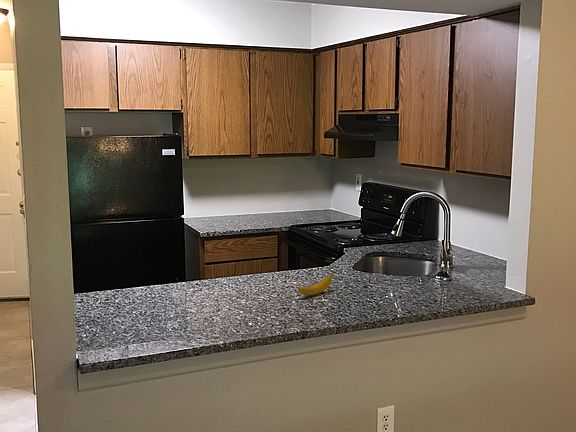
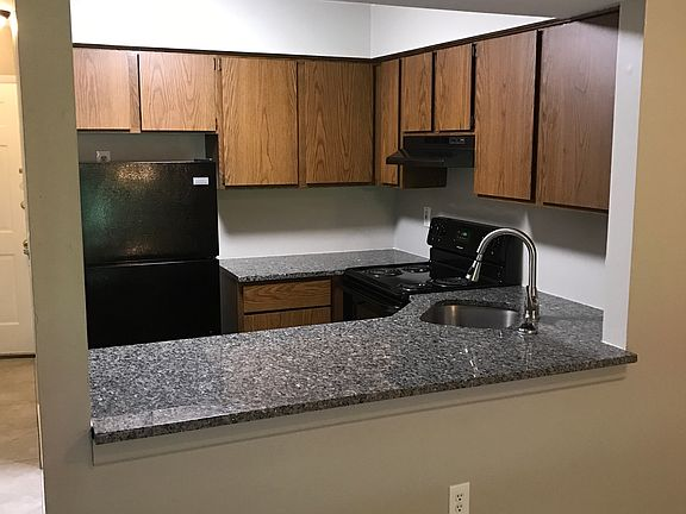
- banana [297,272,335,296]
